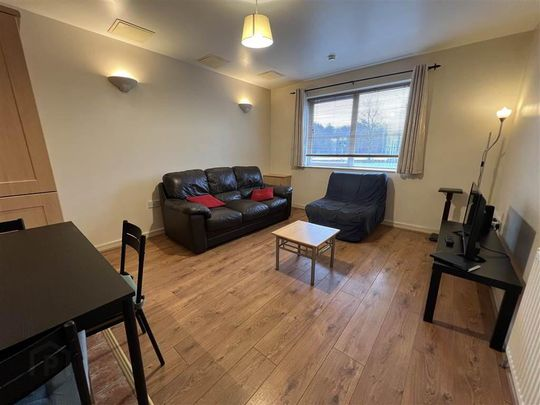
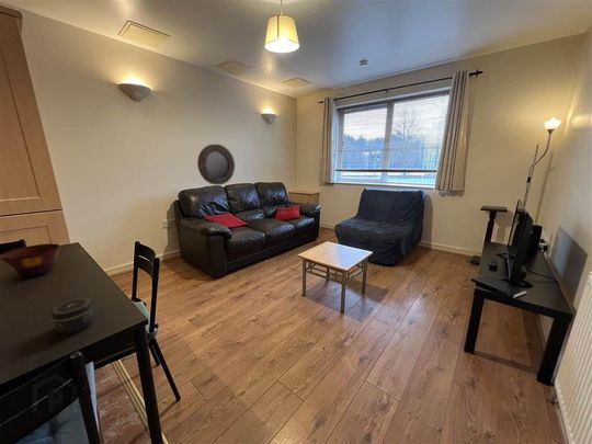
+ jar [50,297,94,335]
+ bowl [0,242,60,276]
+ home mirror [196,144,236,186]
